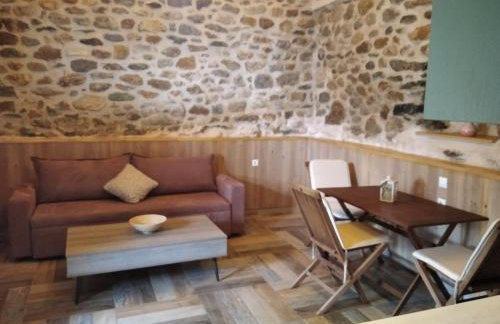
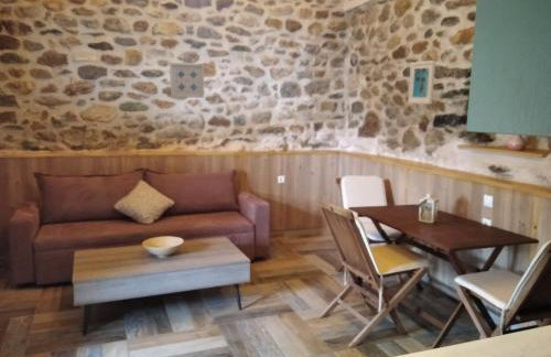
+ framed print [407,60,436,105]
+ wall art [169,62,205,99]
